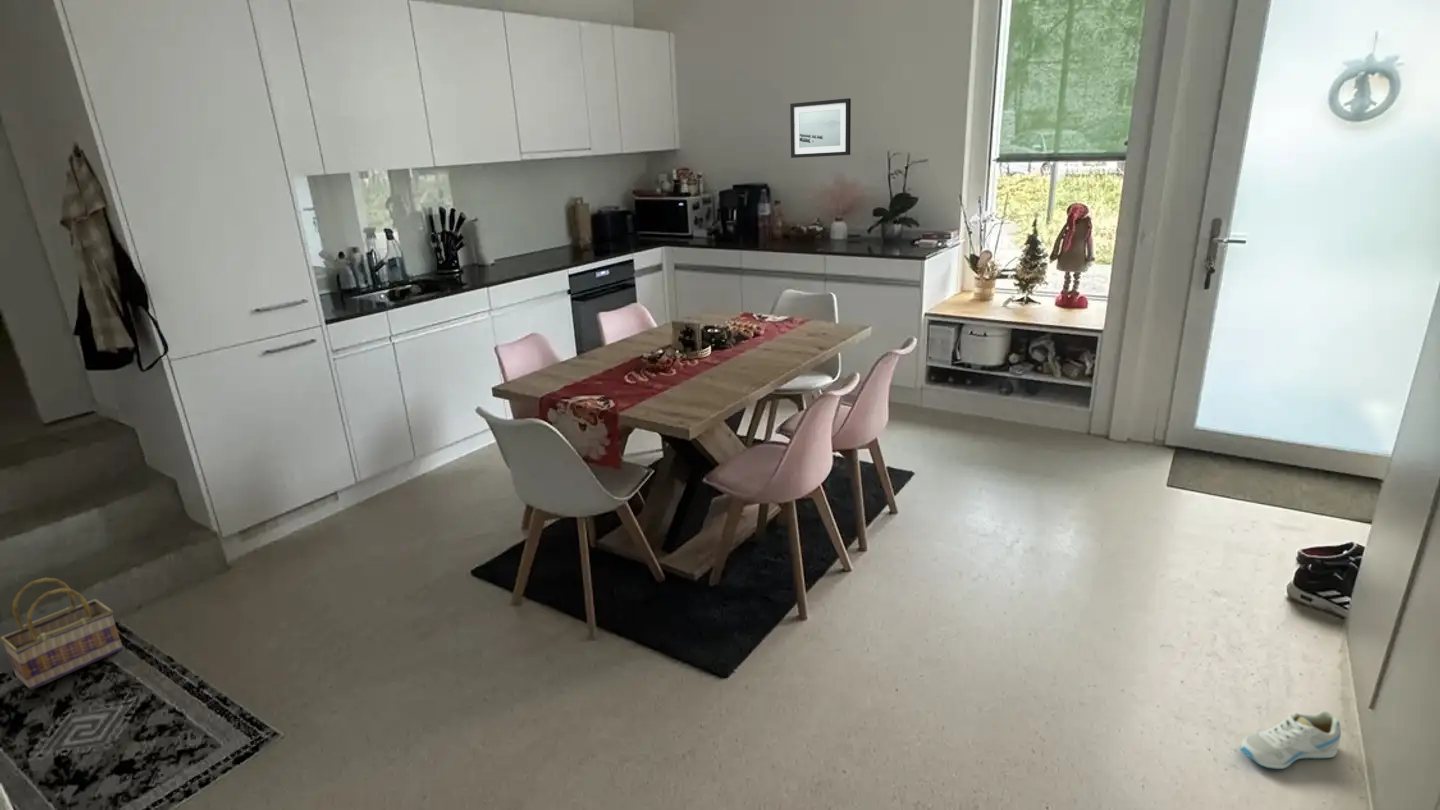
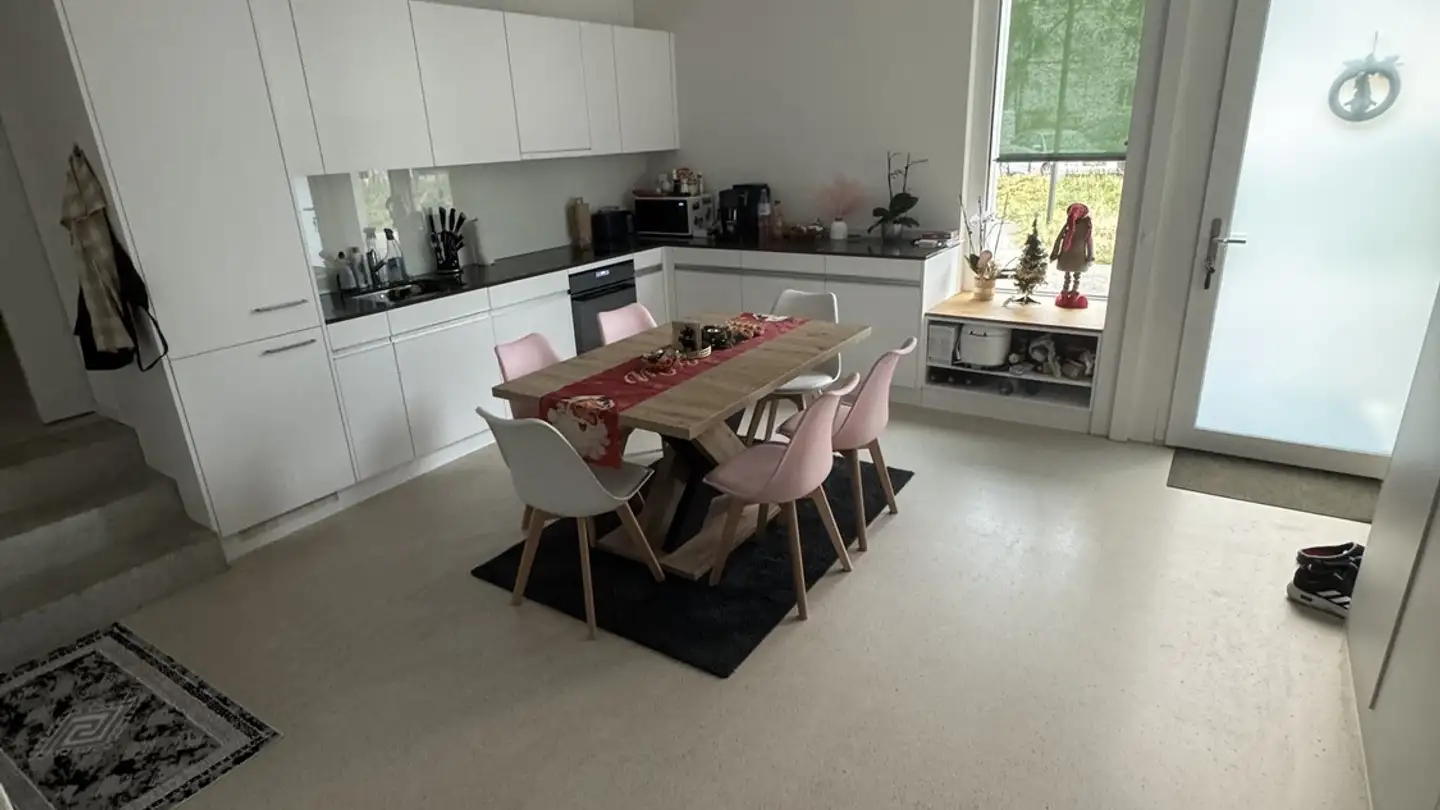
- sneaker [1240,710,1342,770]
- wall art [789,97,852,159]
- basket [0,577,124,691]
